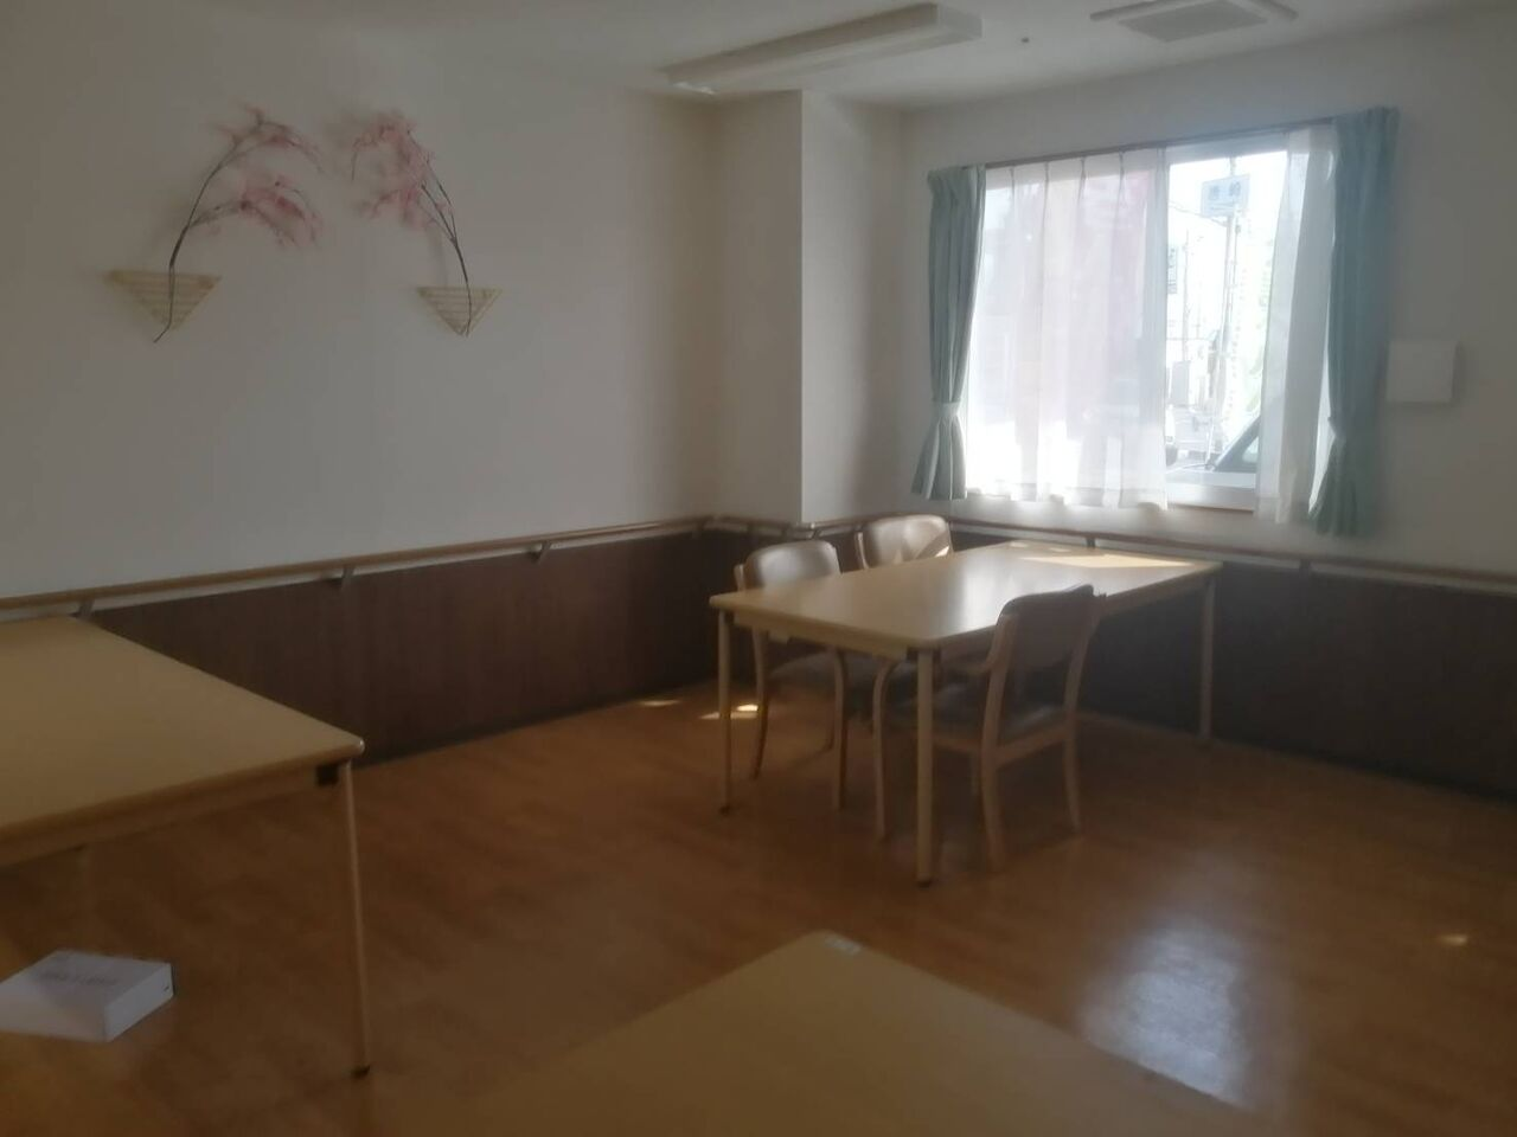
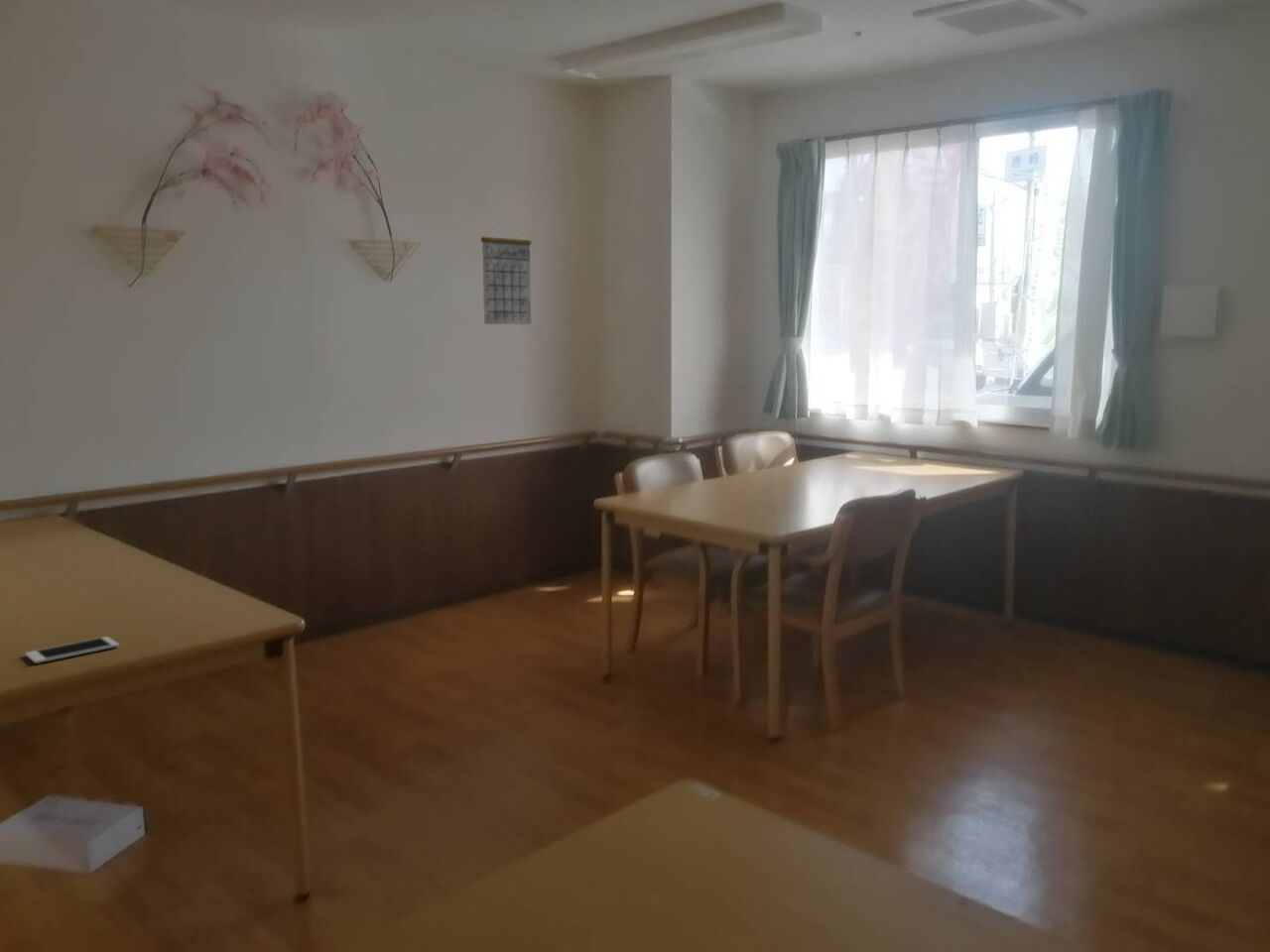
+ calendar [480,219,533,325]
+ cell phone [24,636,120,664]
